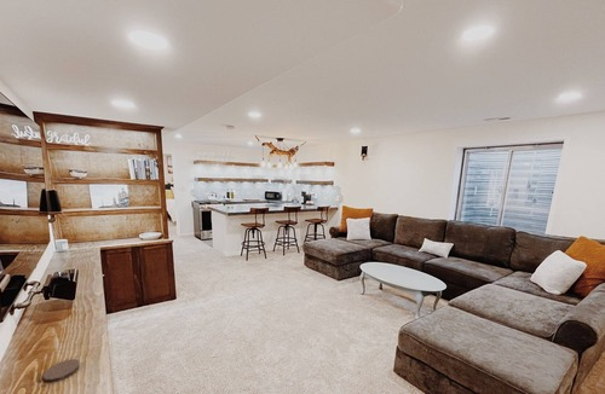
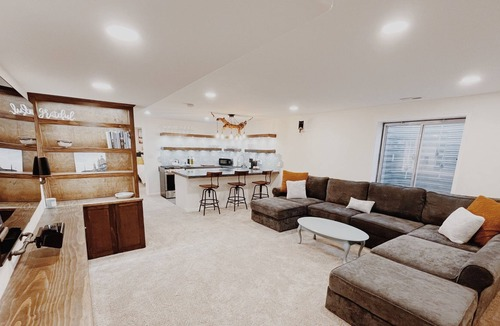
- coaster [42,358,81,383]
